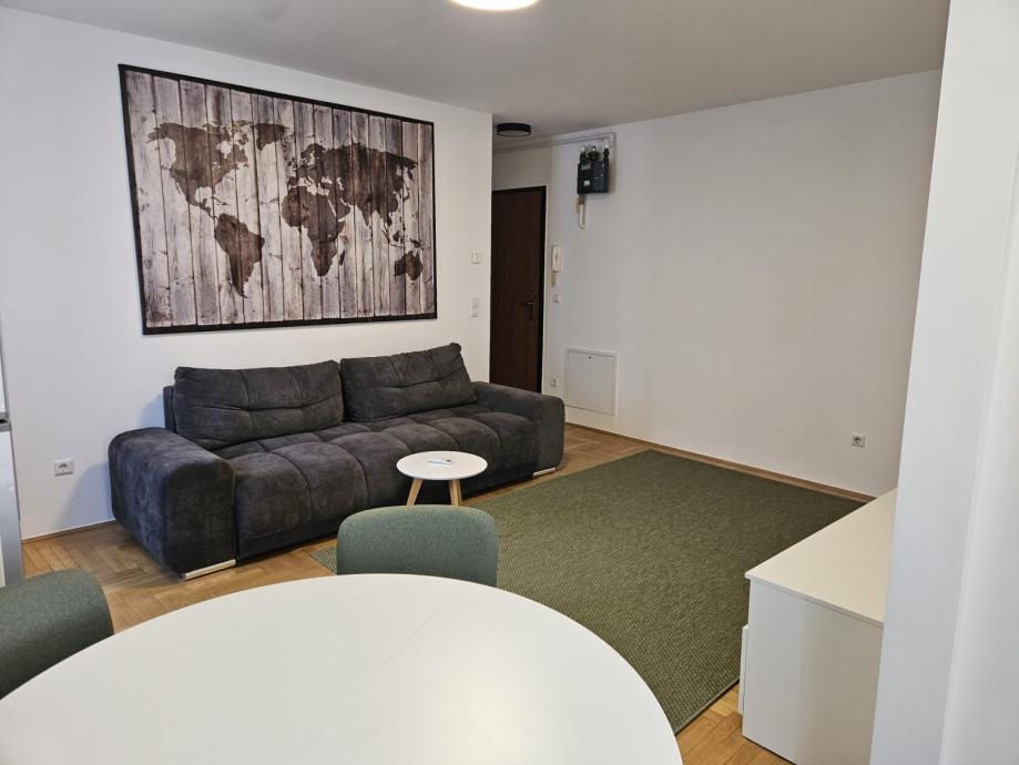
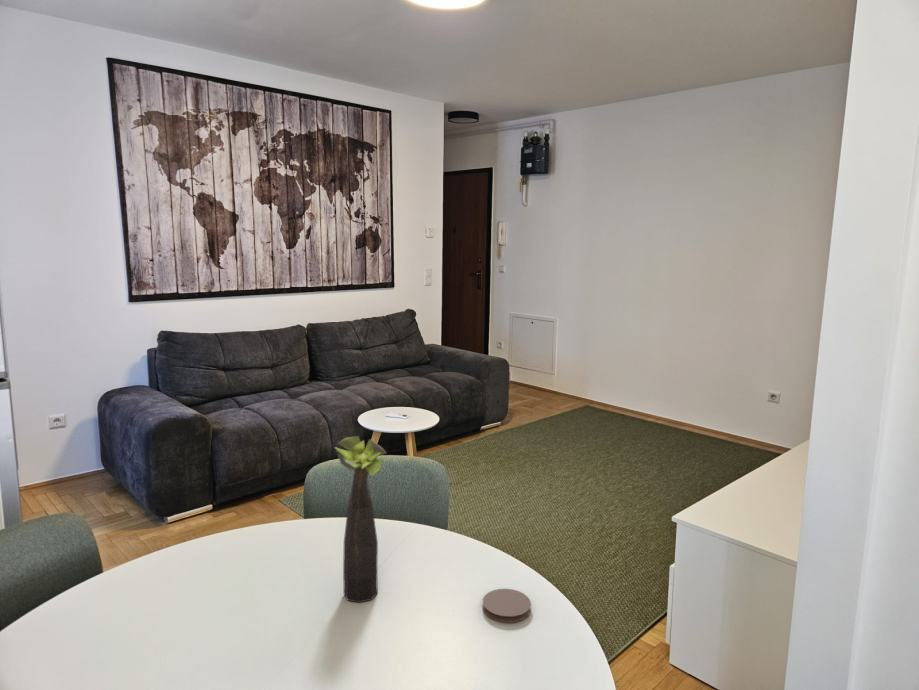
+ coaster [482,588,532,624]
+ plant [334,435,388,604]
